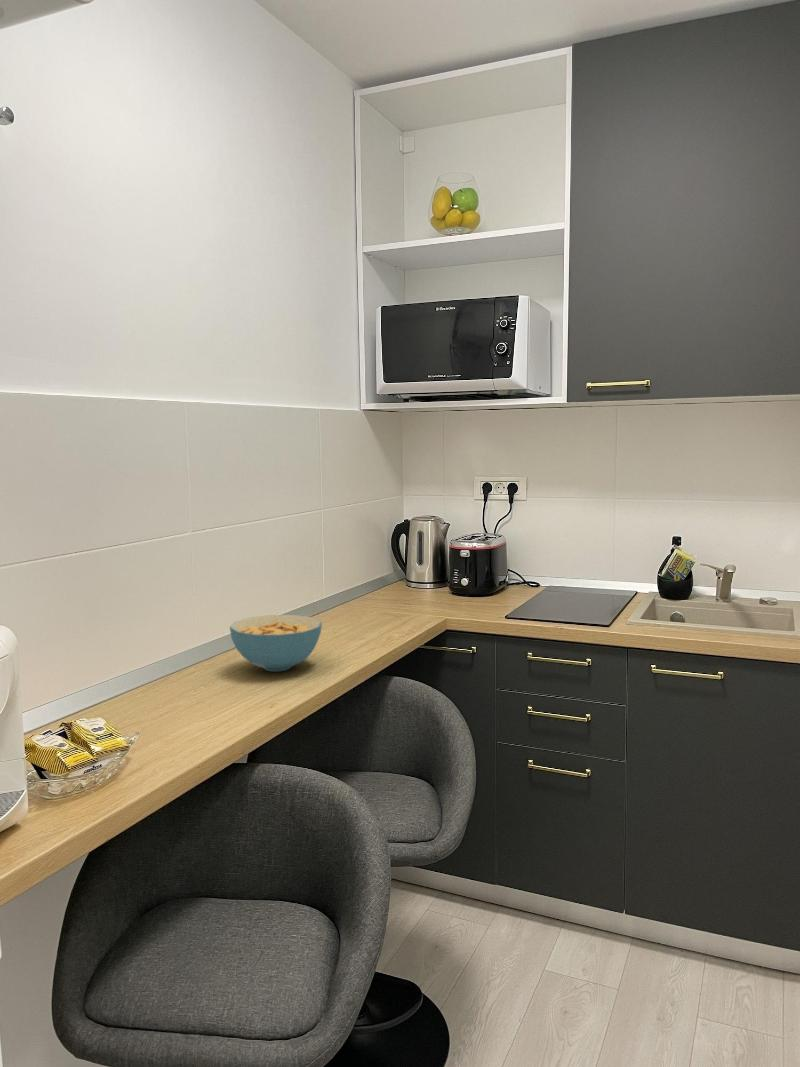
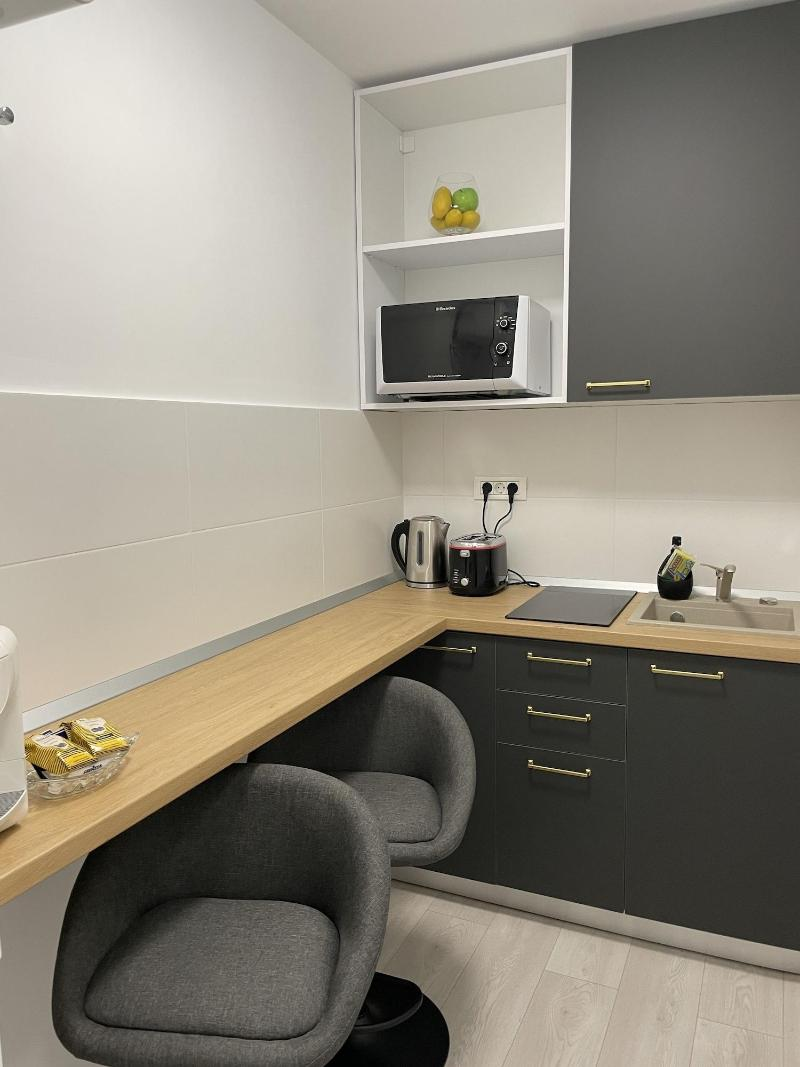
- cereal bowl [229,614,323,672]
